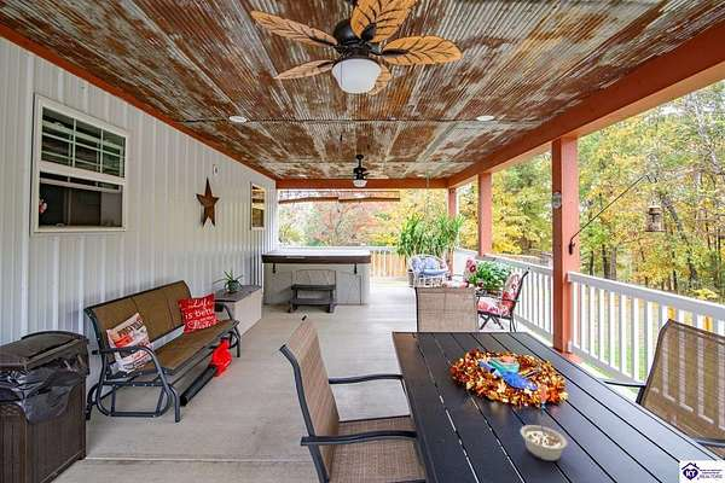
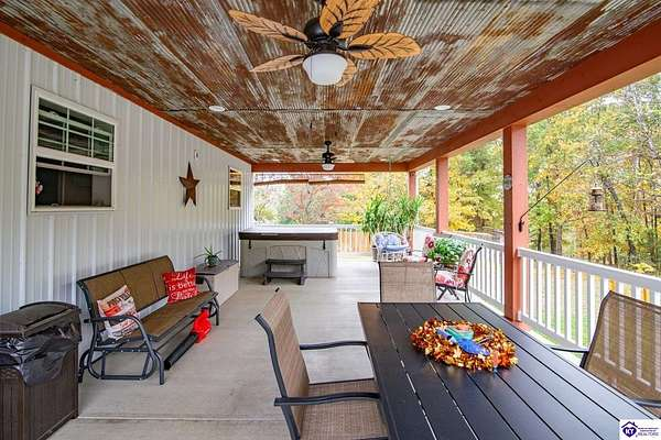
- legume [520,418,568,461]
